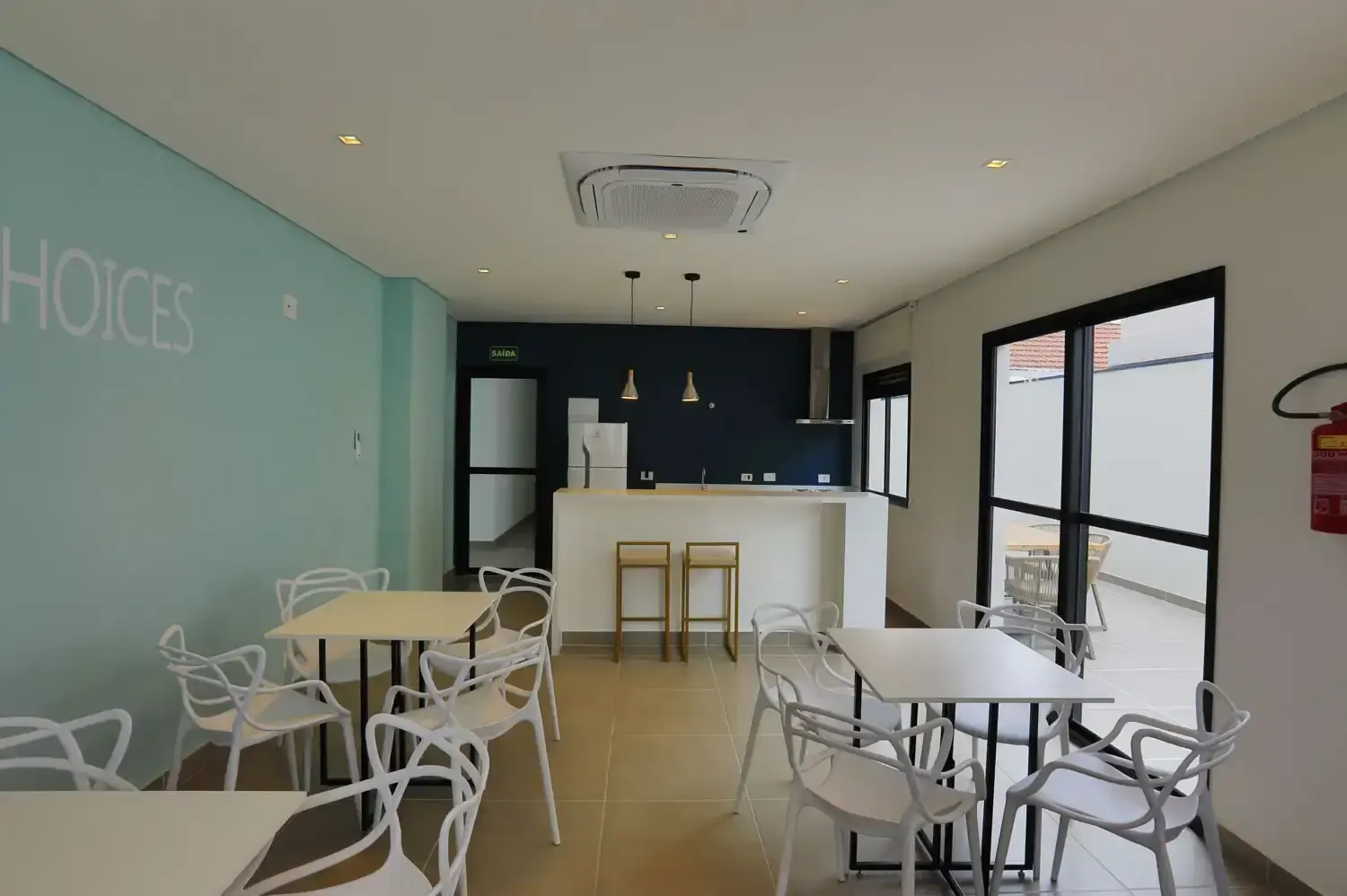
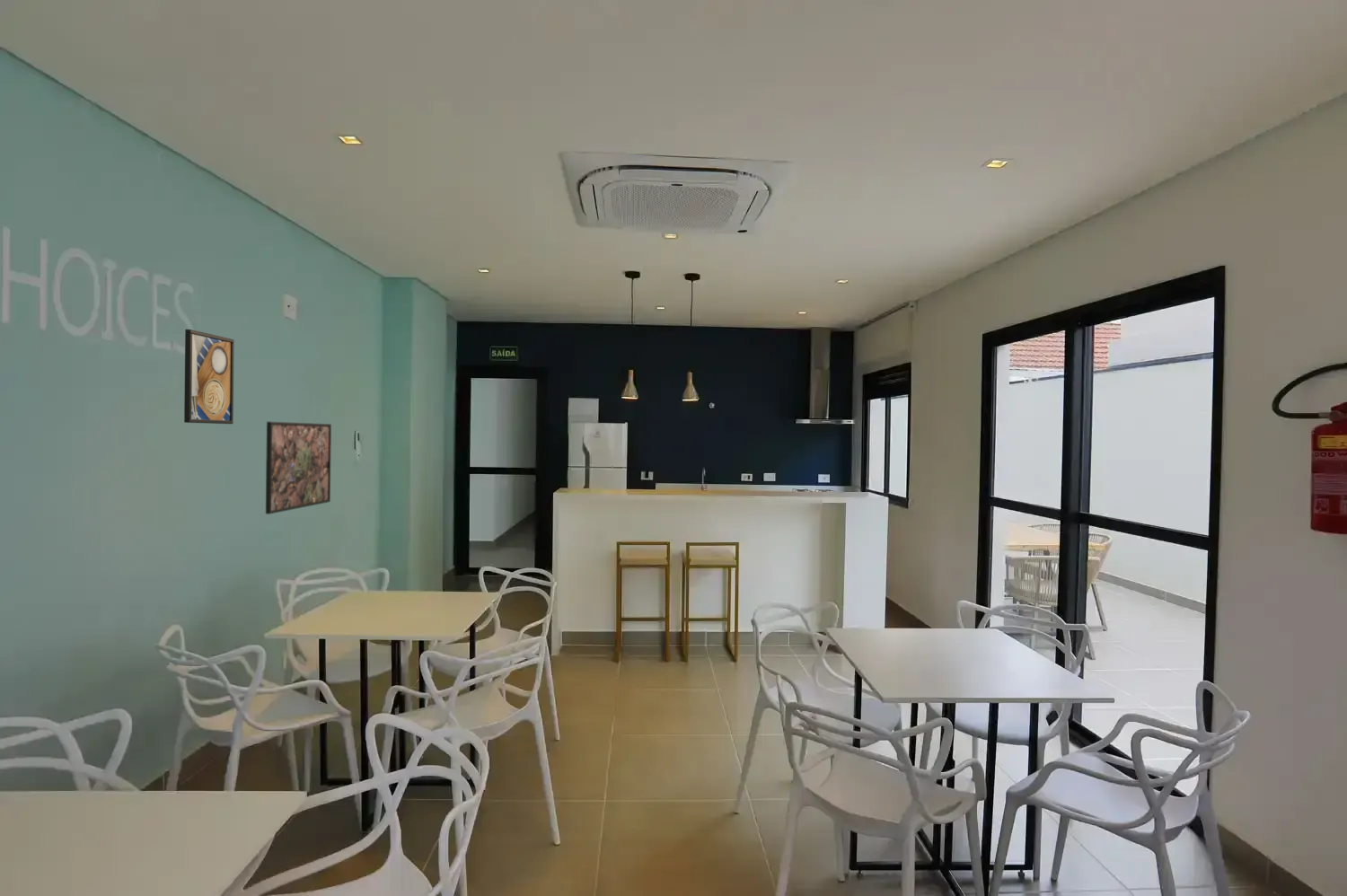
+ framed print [183,329,235,425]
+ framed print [265,421,332,515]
